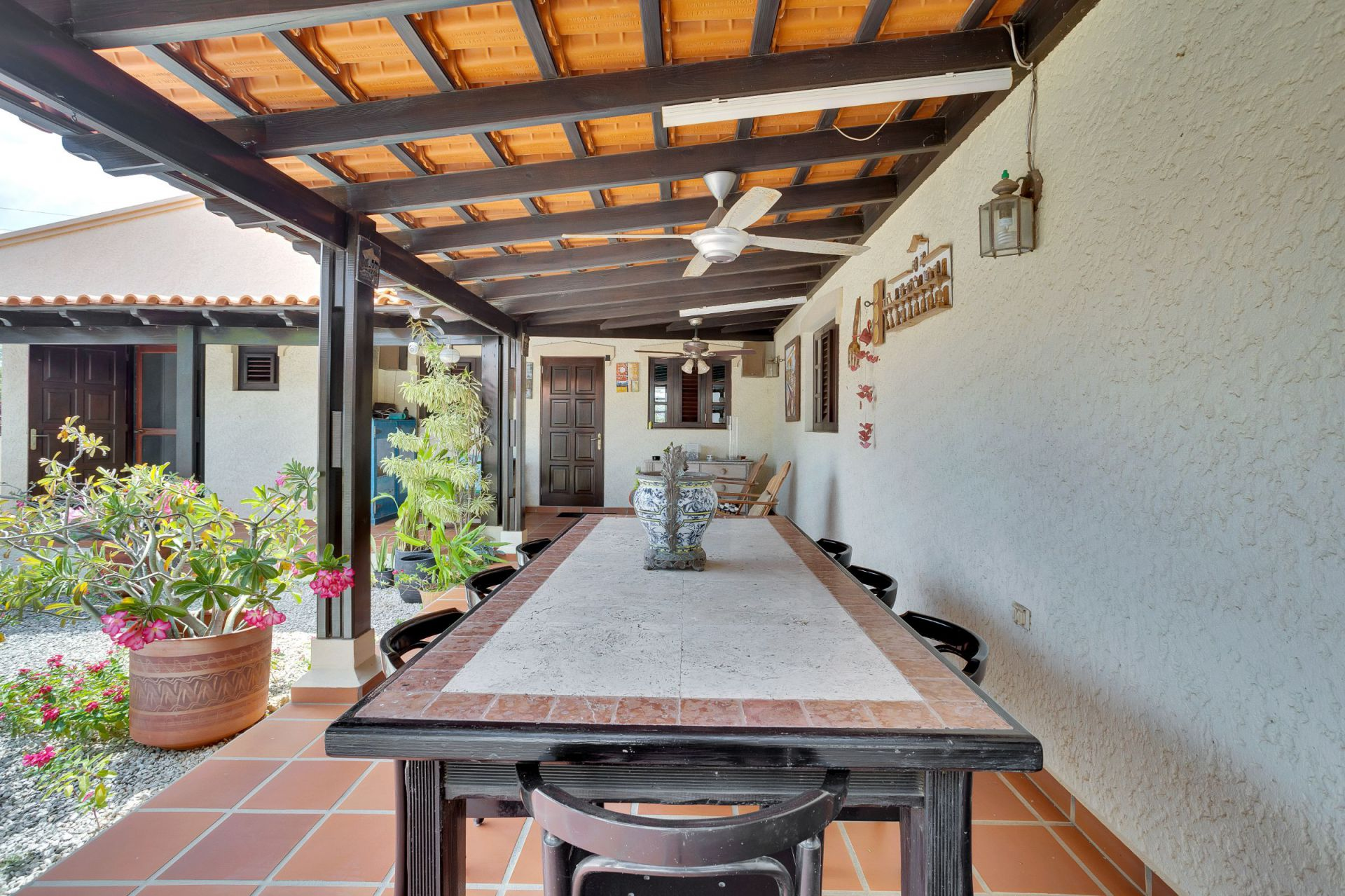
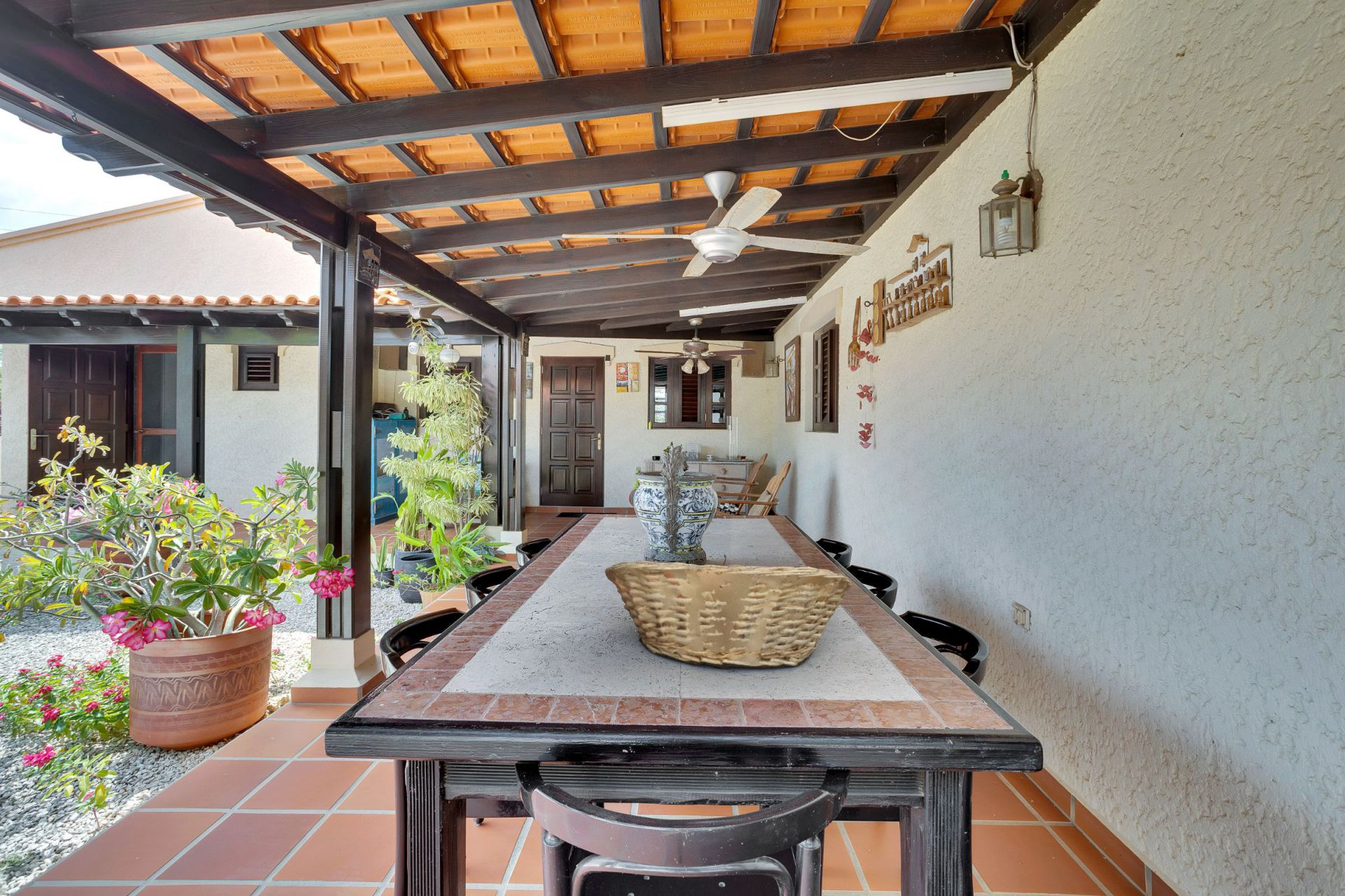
+ fruit basket [605,554,852,669]
